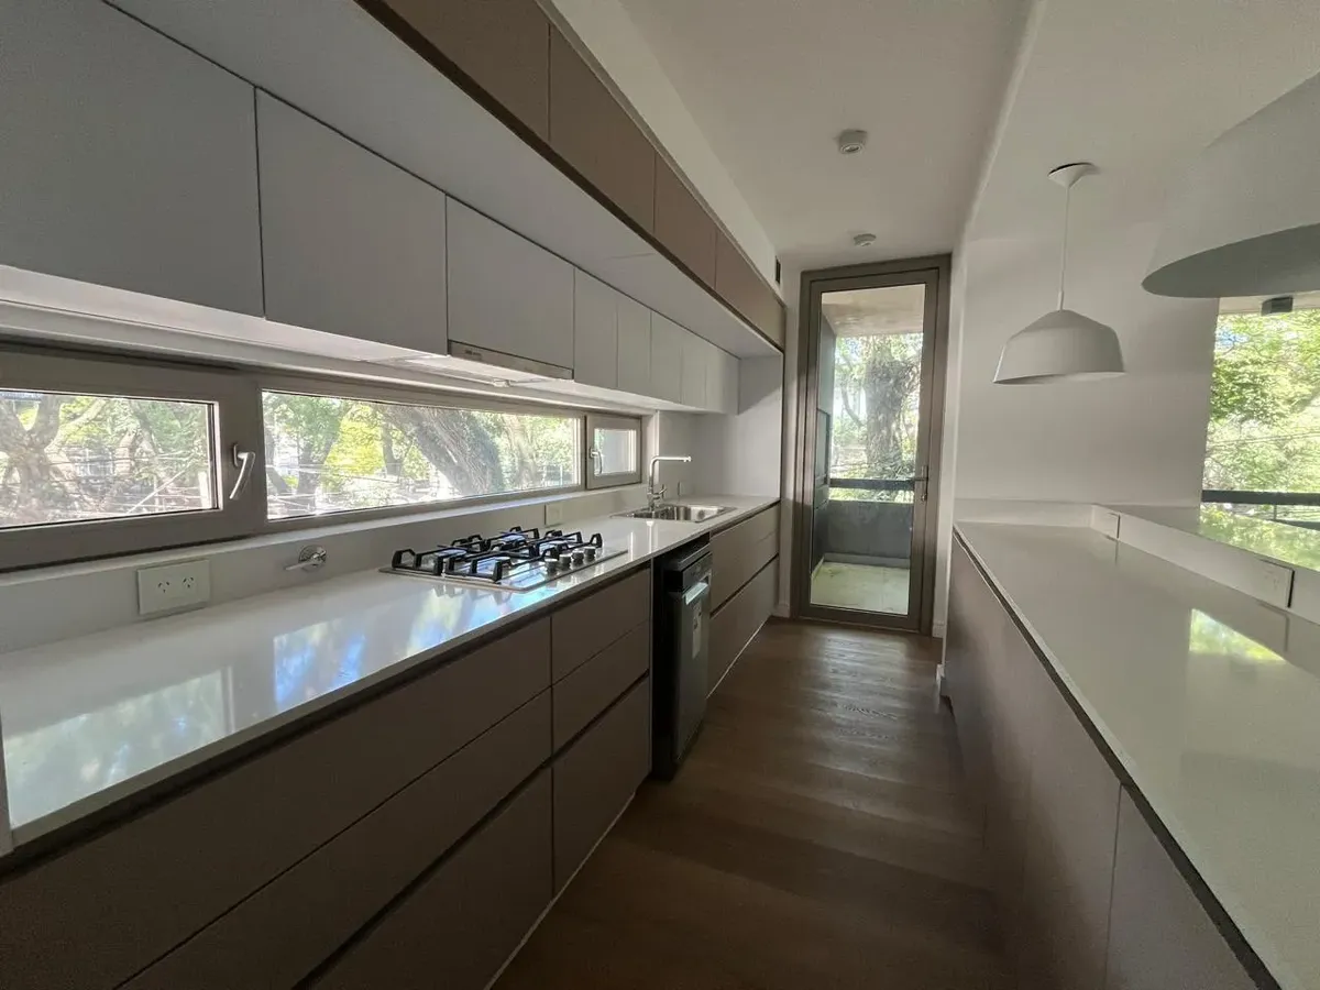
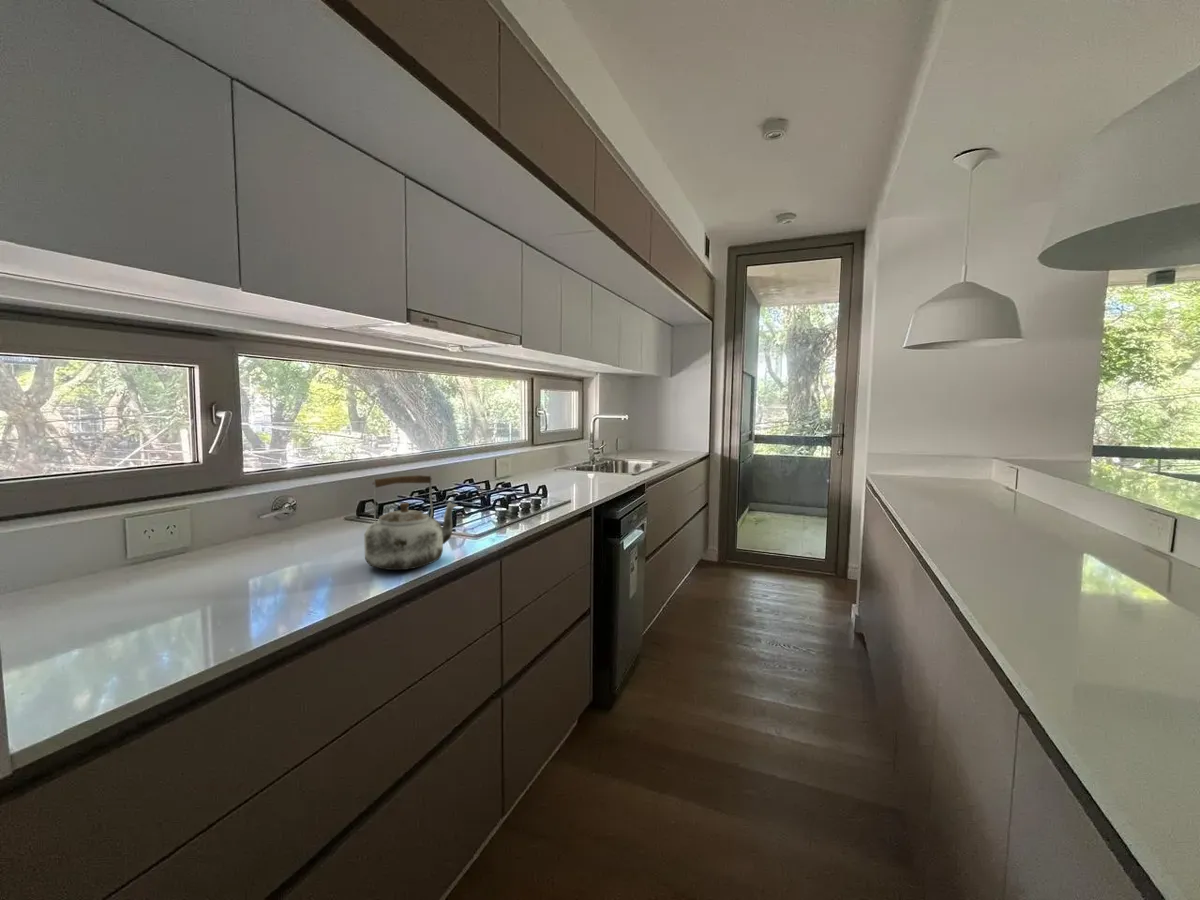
+ kettle [363,473,459,571]
